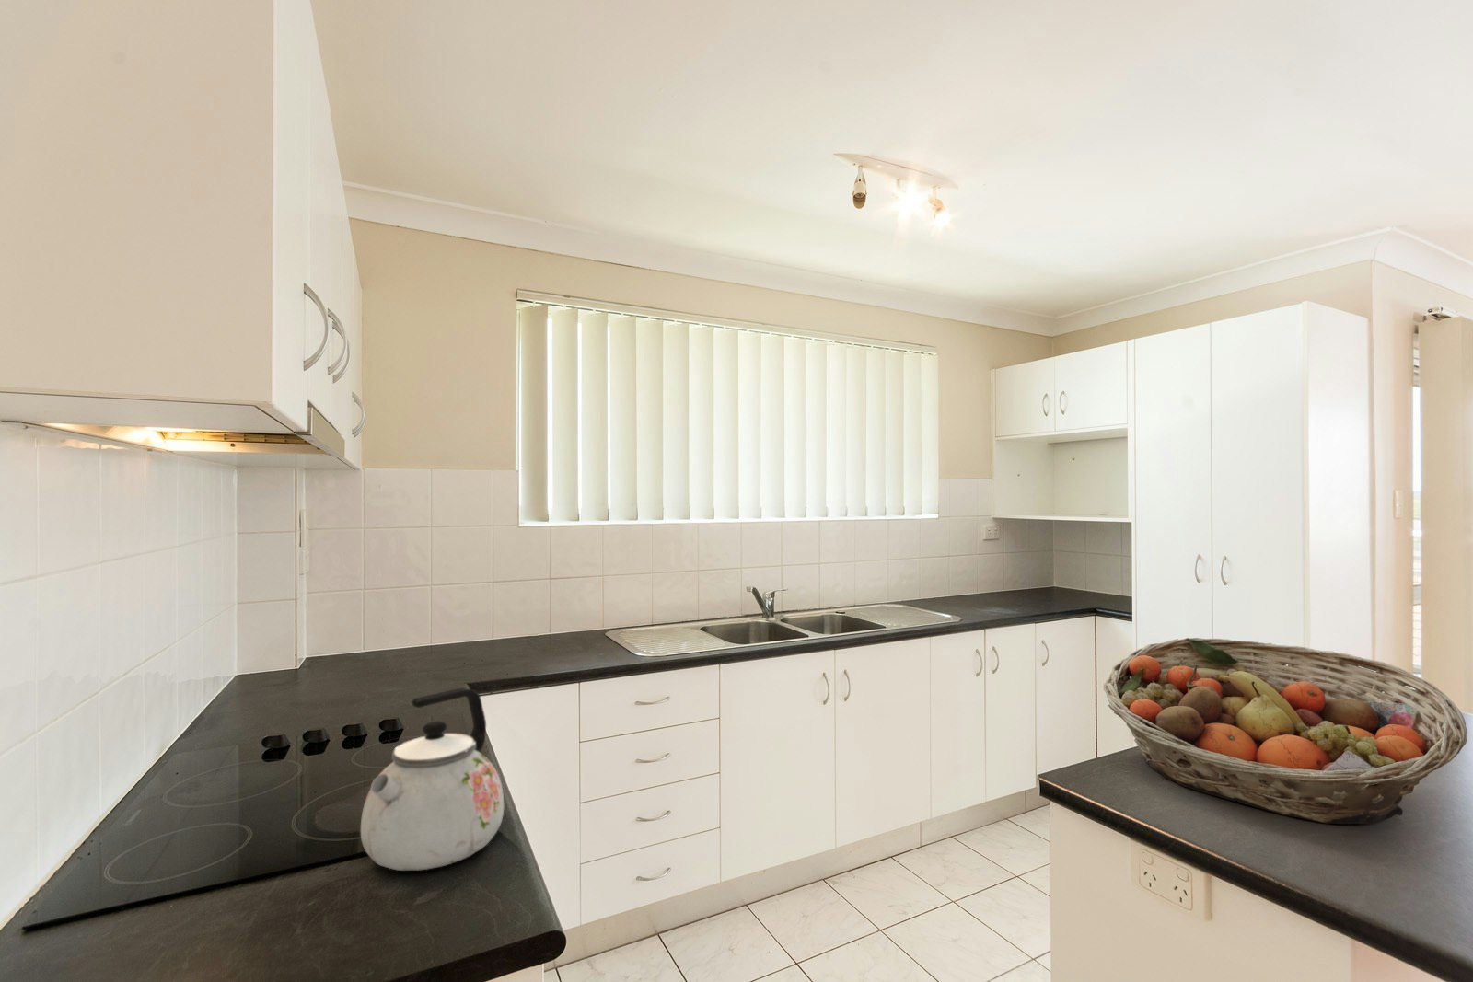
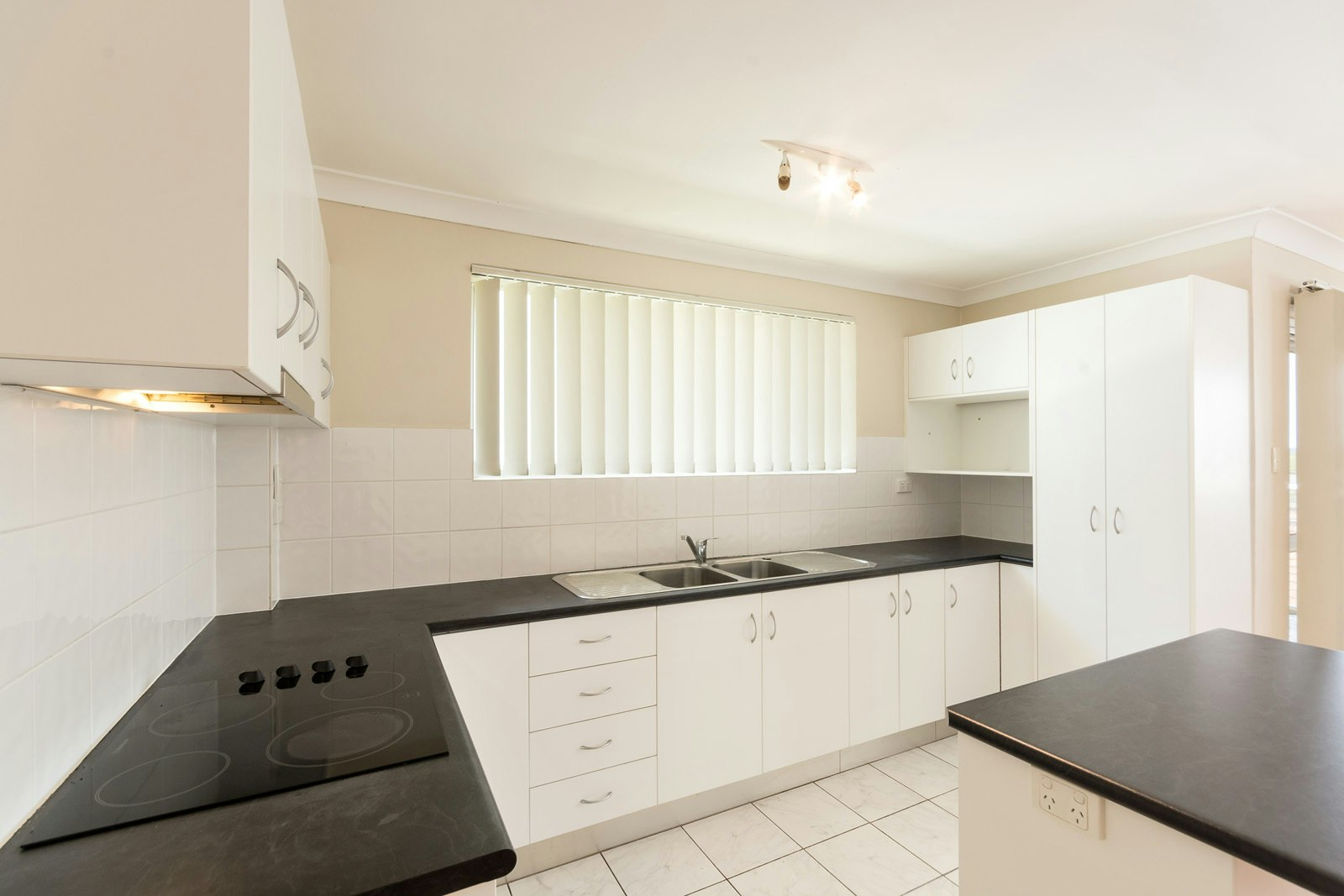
- fruit basket [1103,637,1469,824]
- kettle [359,687,504,871]
